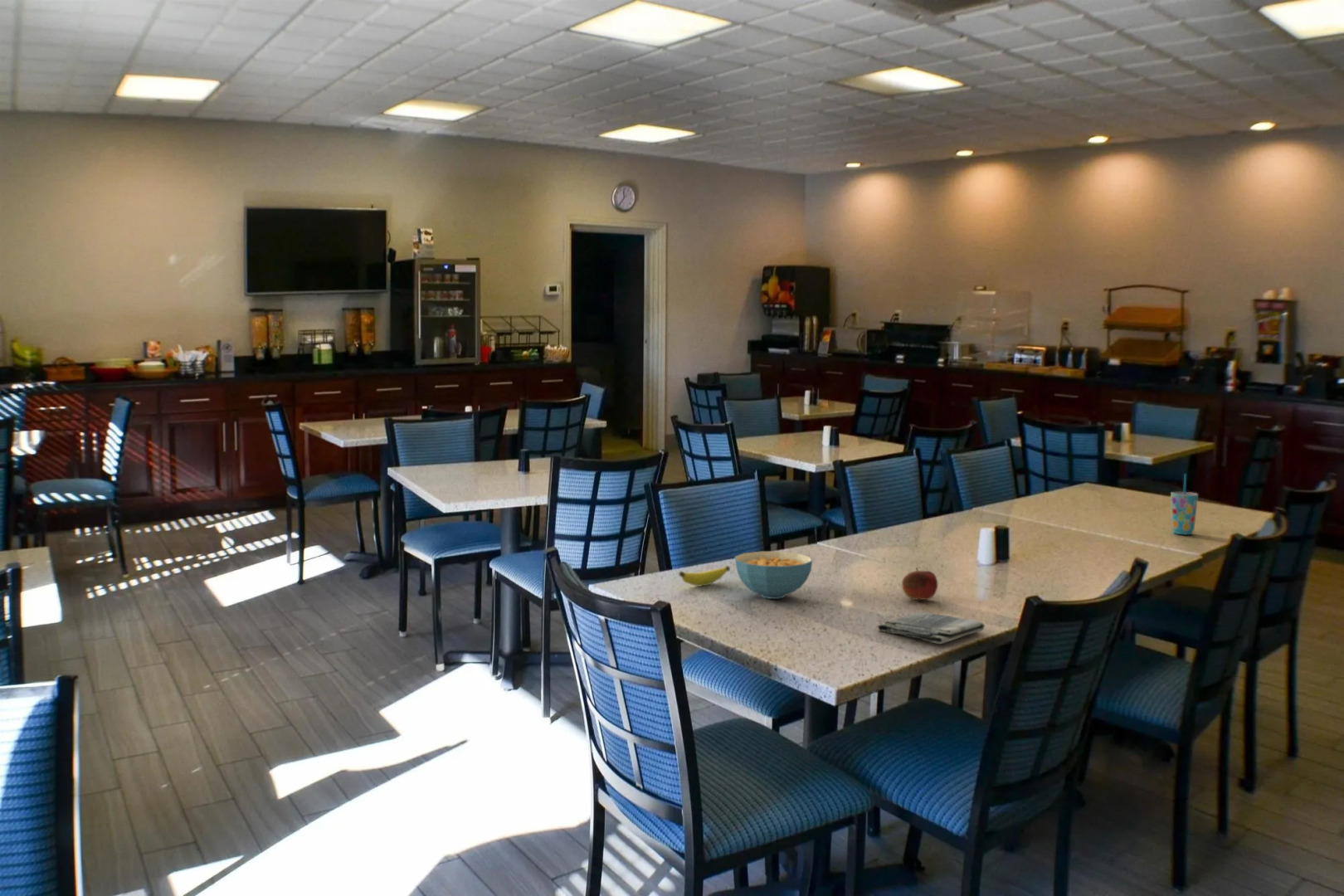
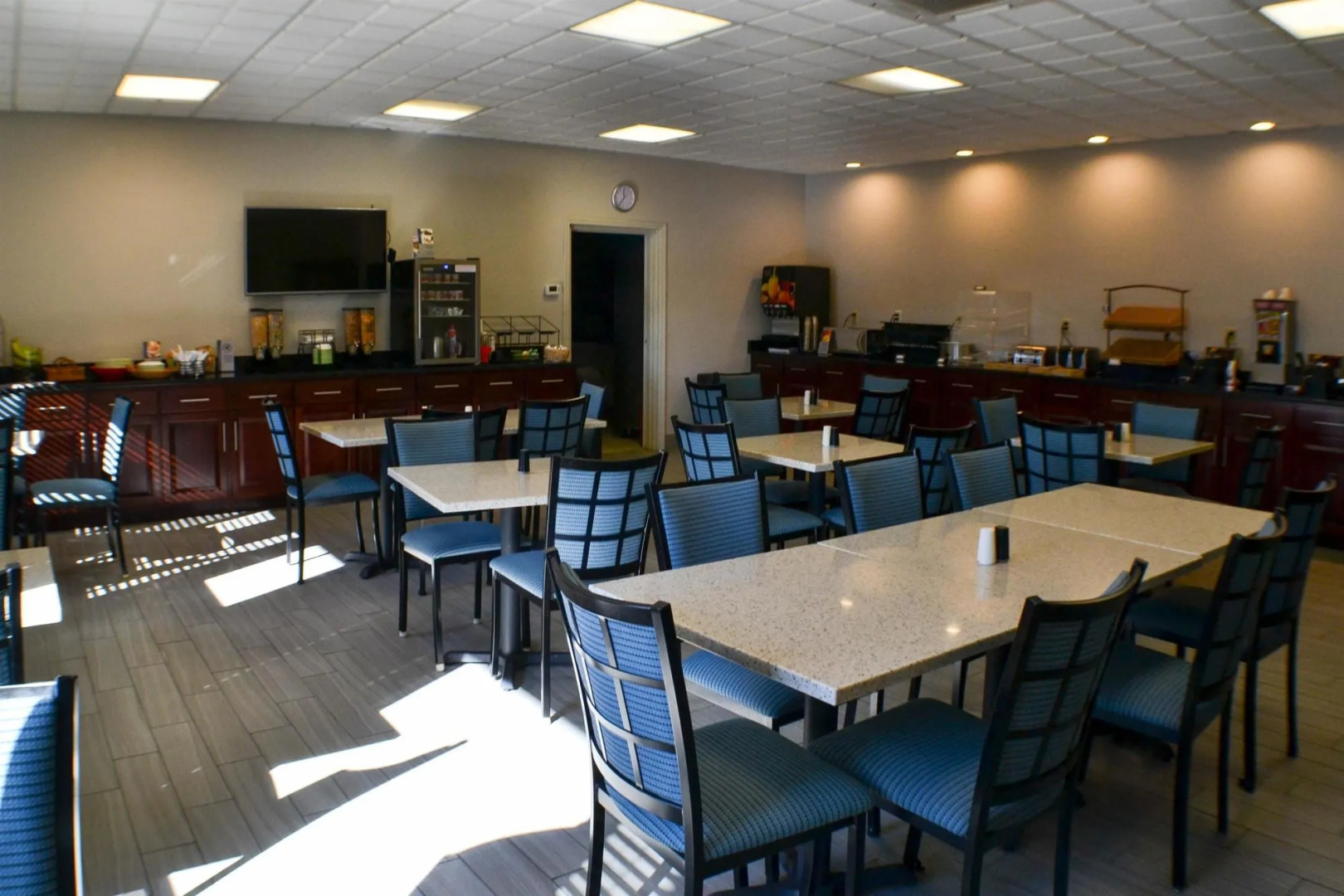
- cereal bowl [734,551,813,600]
- cup [1170,473,1199,536]
- dish towel [876,611,986,645]
- banana [678,565,731,587]
- fruit [901,567,938,601]
